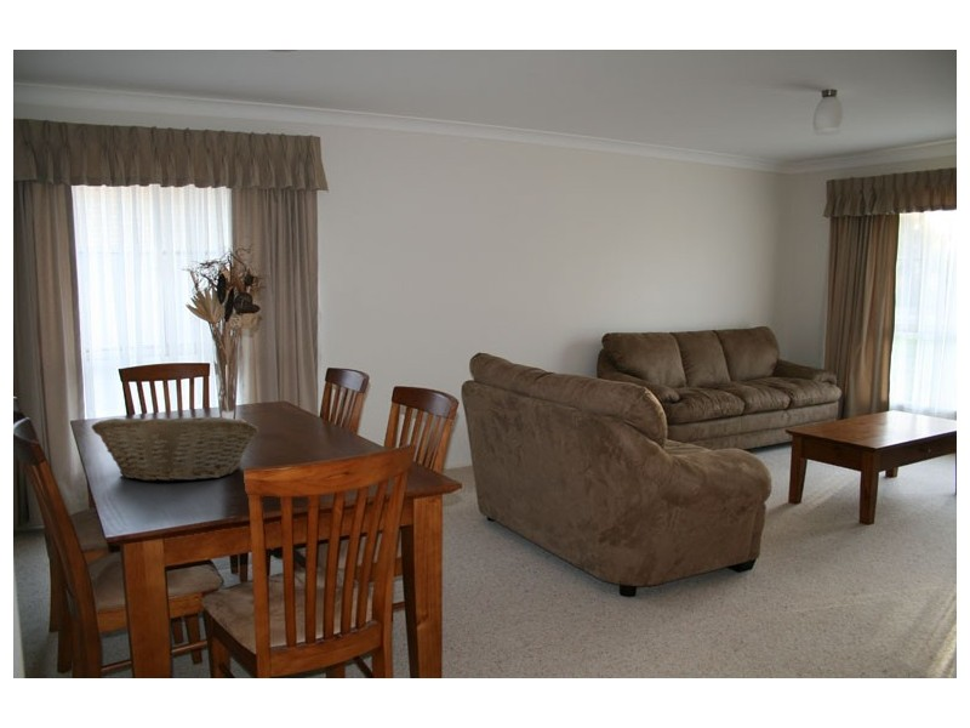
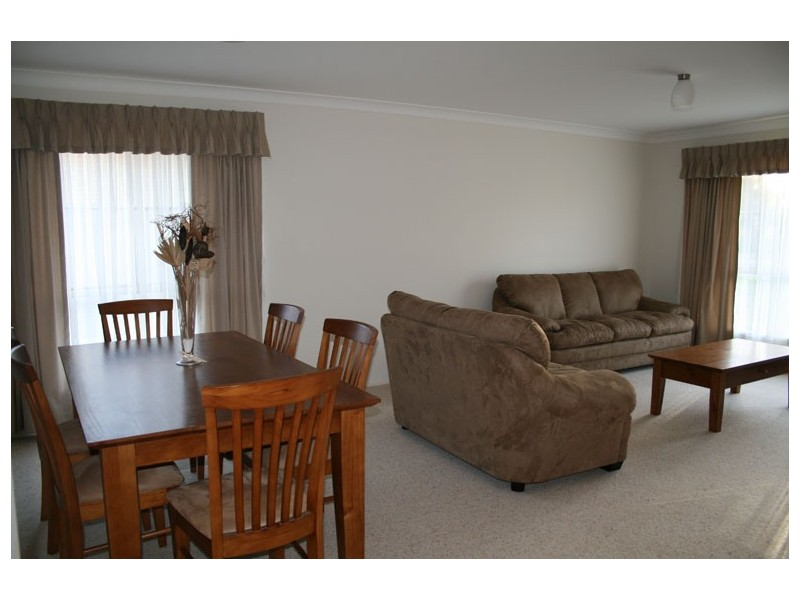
- fruit basket [91,413,261,483]
